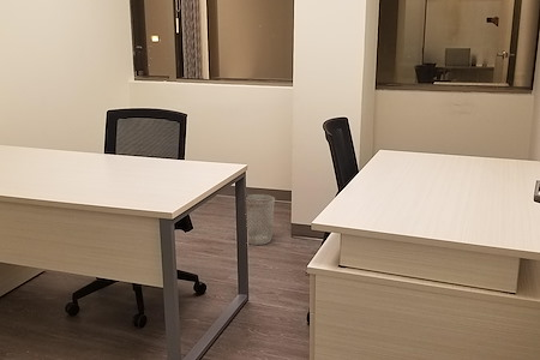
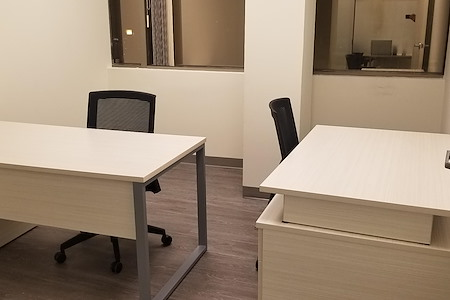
- wastebasket [246,193,276,246]
